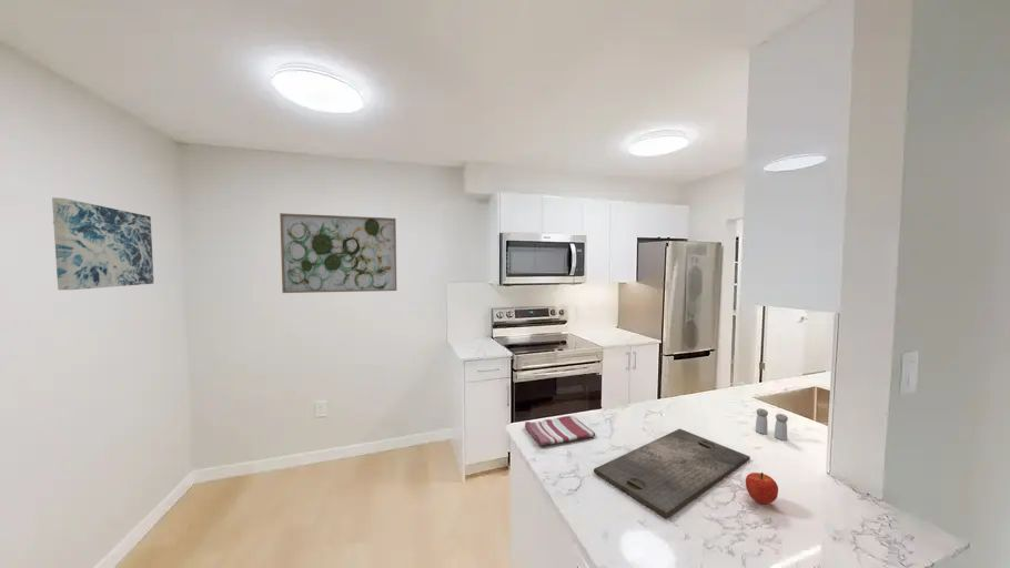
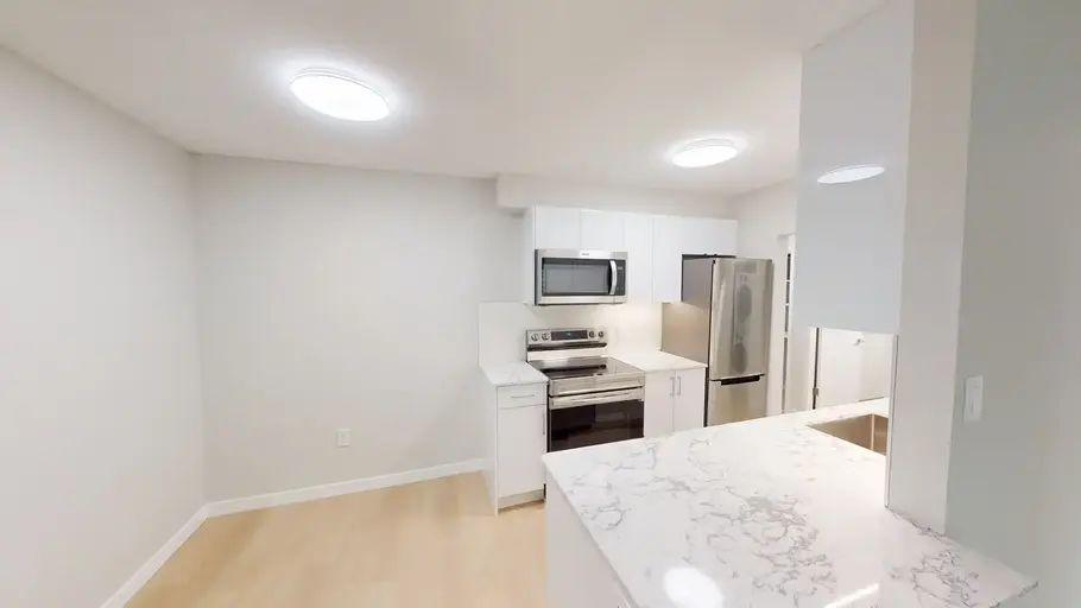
- salt and pepper shaker [755,407,789,442]
- wall art [279,212,397,294]
- dish towel [524,415,596,447]
- fruit [745,471,779,505]
- cutting board [593,427,751,519]
- wall art [51,196,155,291]
